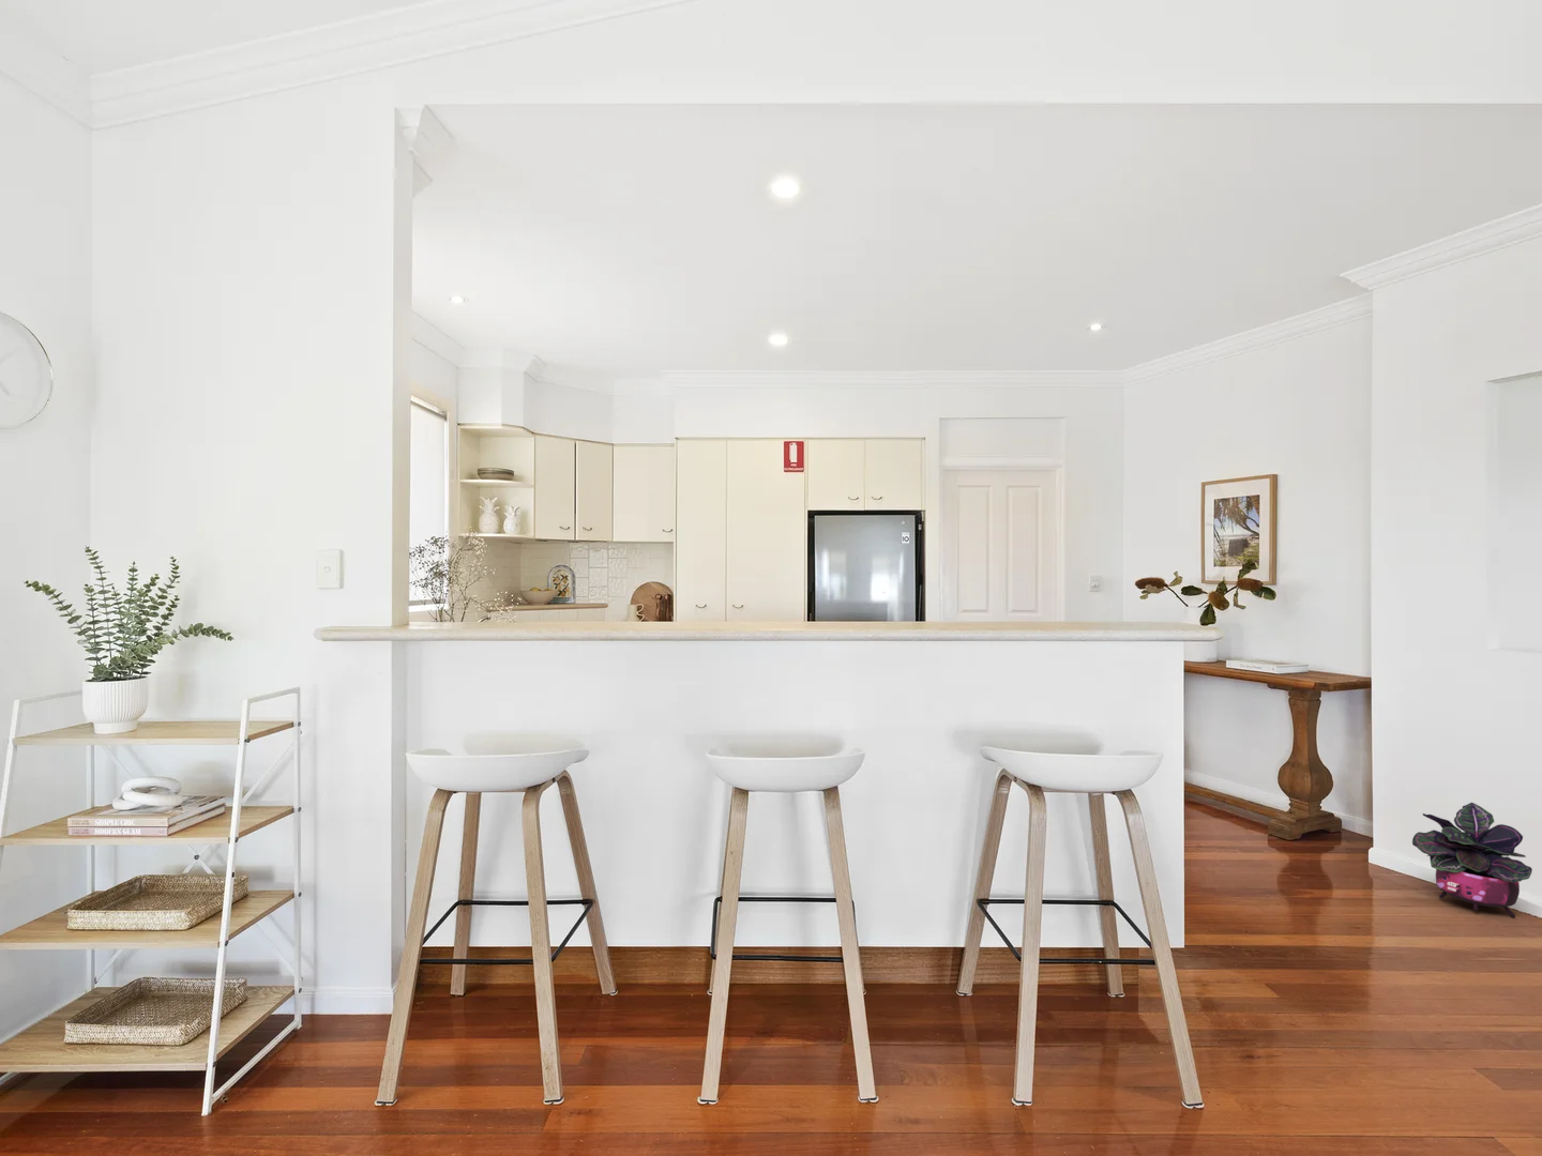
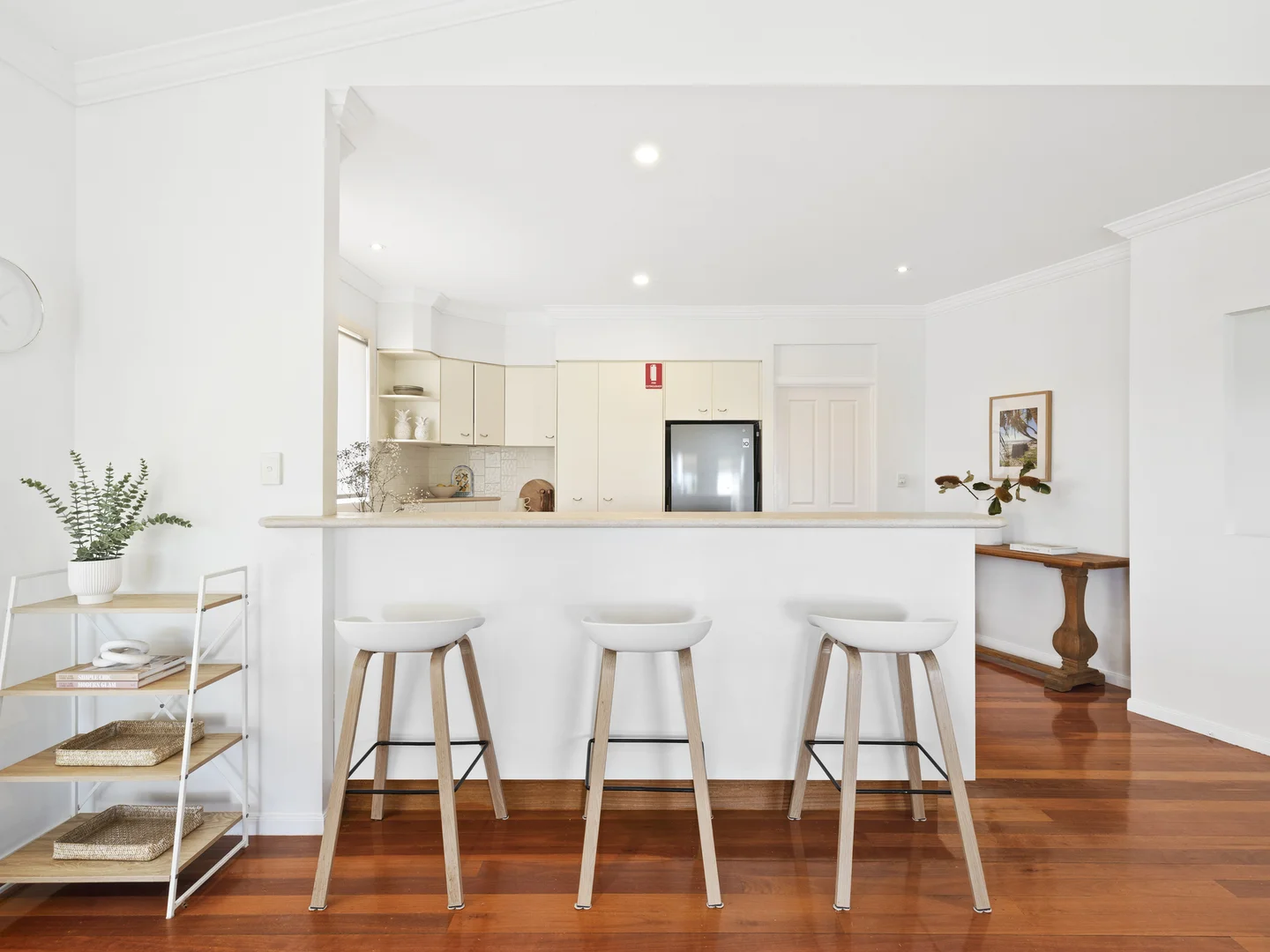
- potted plant [1411,801,1534,918]
